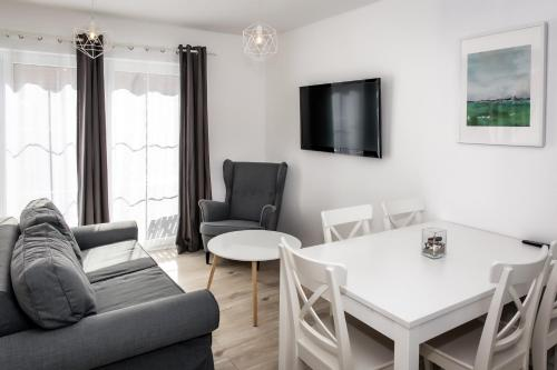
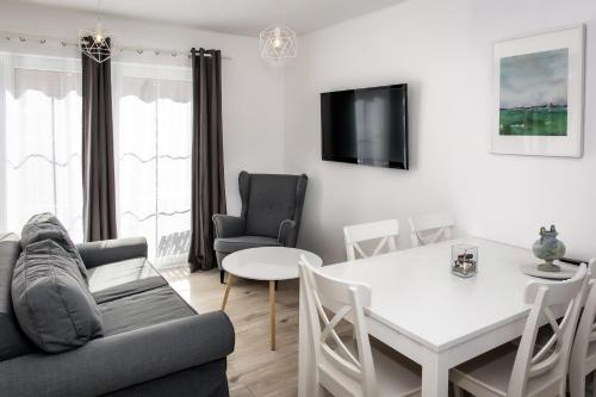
+ decorative vase [517,224,579,279]
